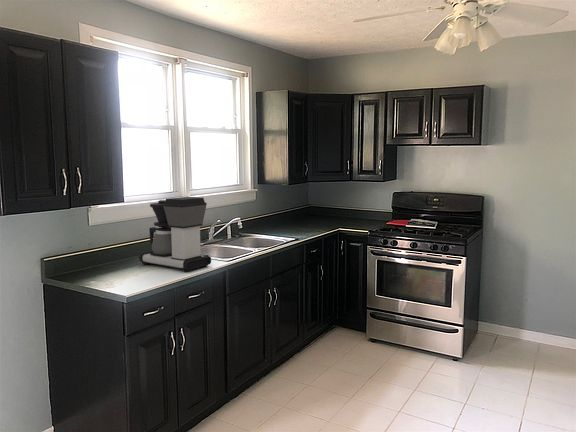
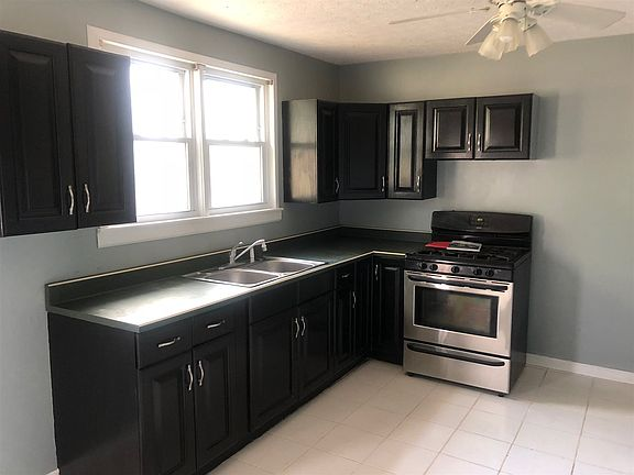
- coffee maker [138,196,212,273]
